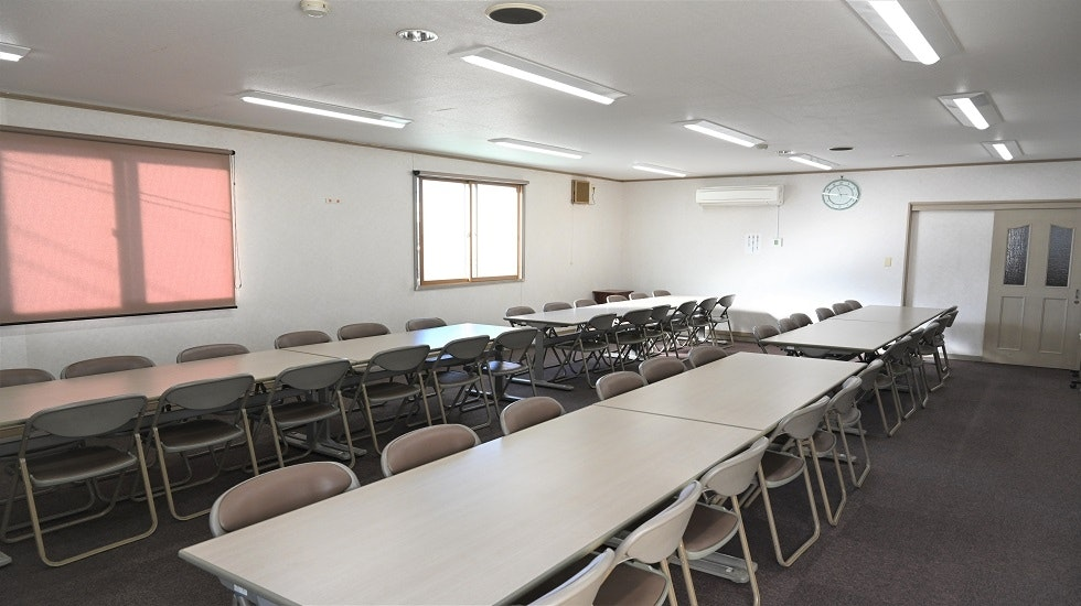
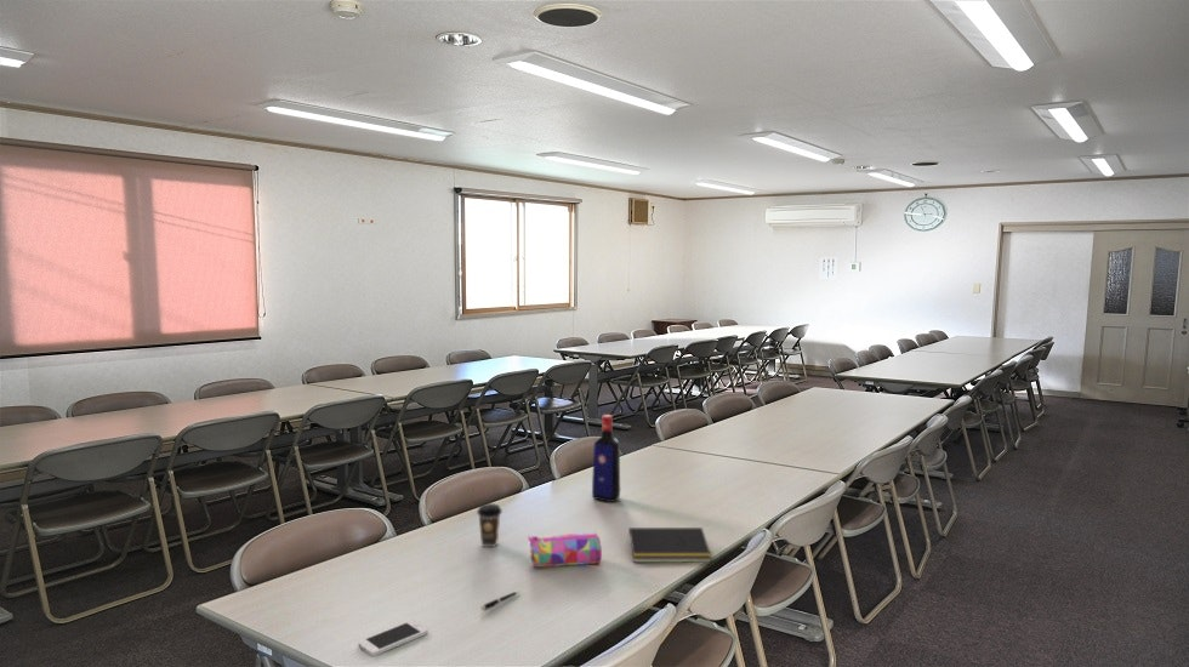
+ pen [480,591,519,612]
+ pencil case [527,531,603,569]
+ liquor bottle [591,414,621,503]
+ smartphone [357,620,428,657]
+ coffee cup [476,502,504,548]
+ notepad [626,526,713,564]
